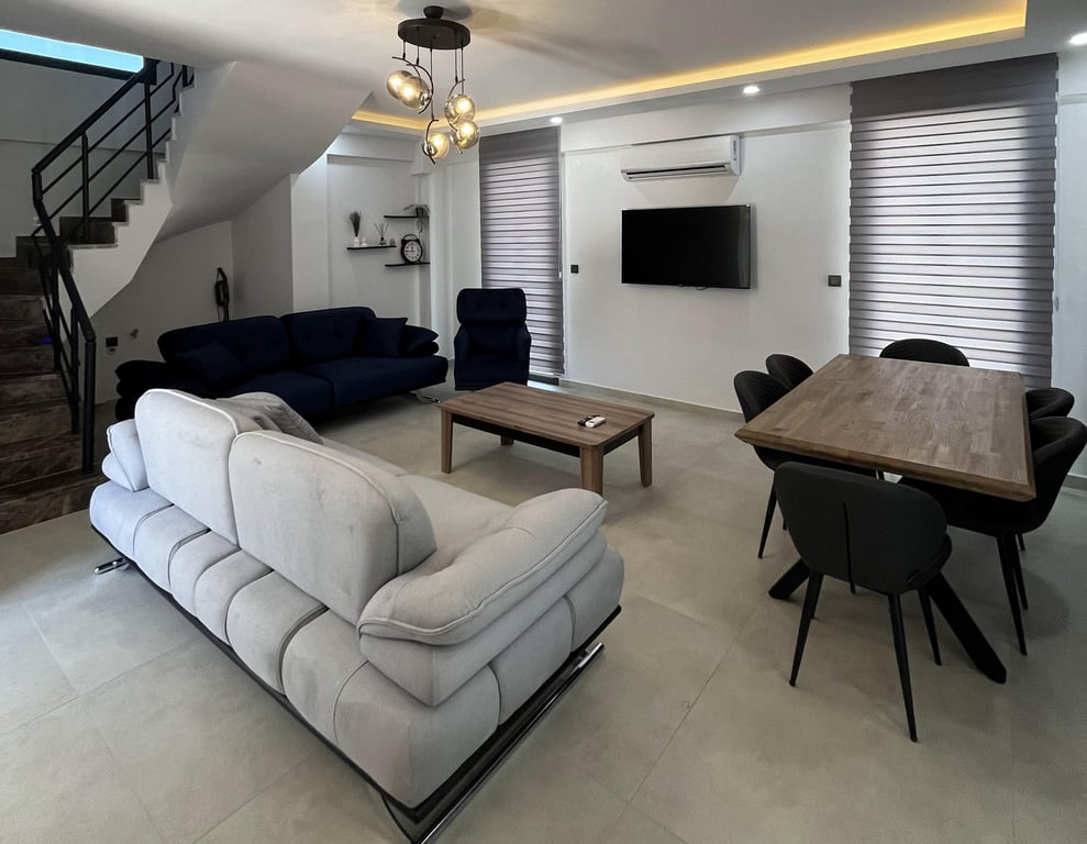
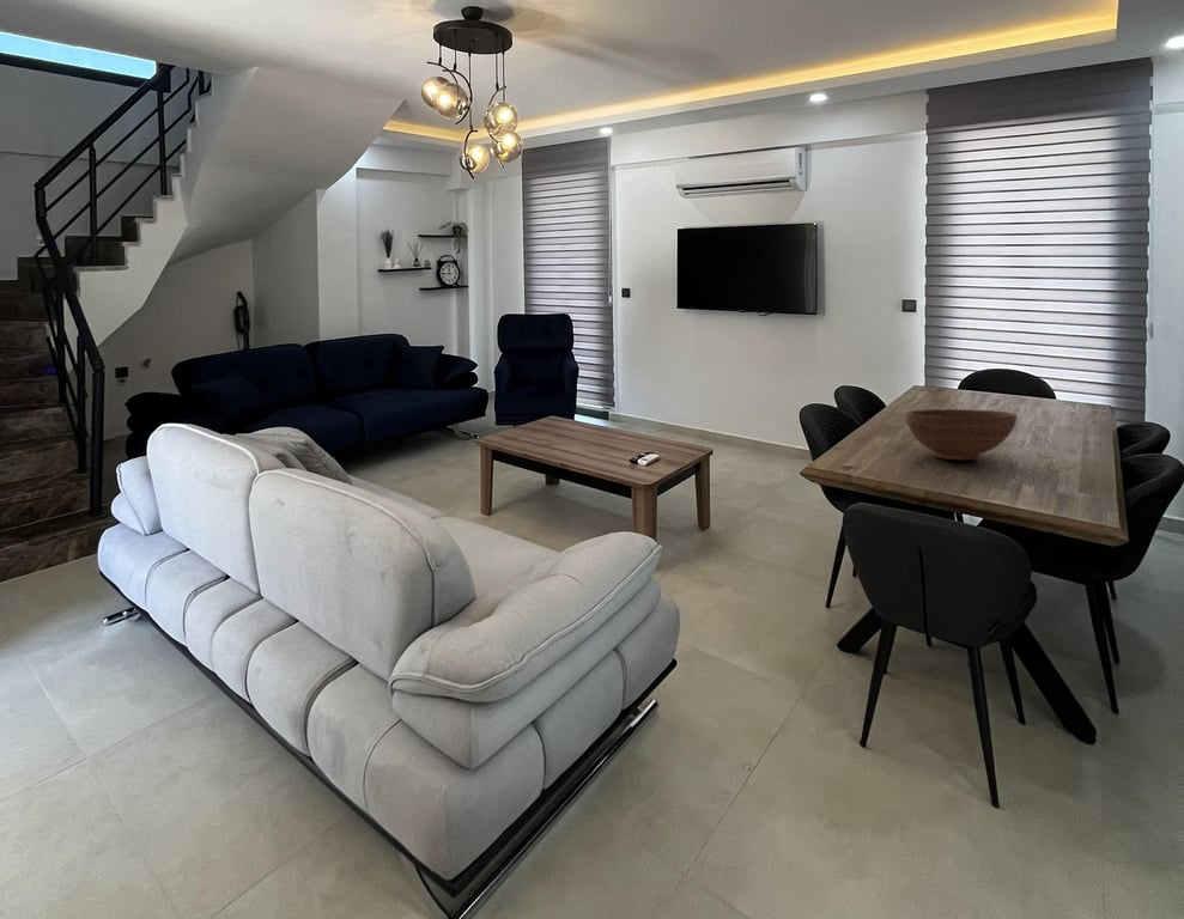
+ fruit bowl [905,408,1018,462]
